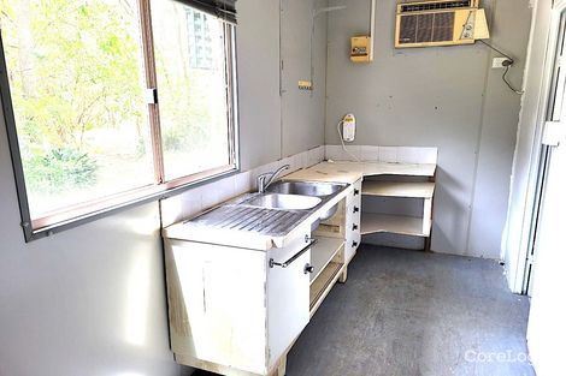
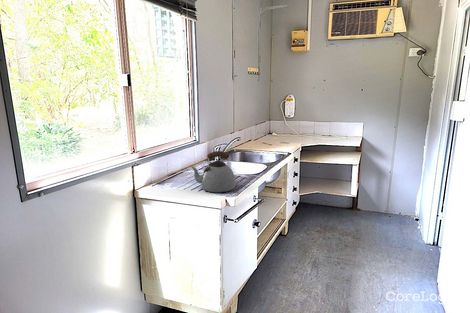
+ kettle [190,150,237,193]
